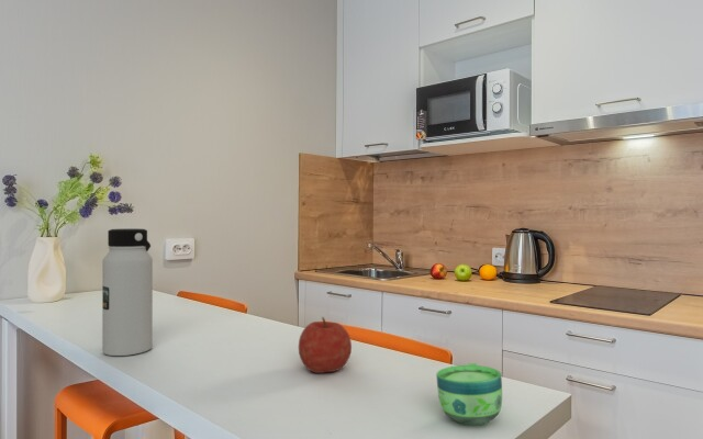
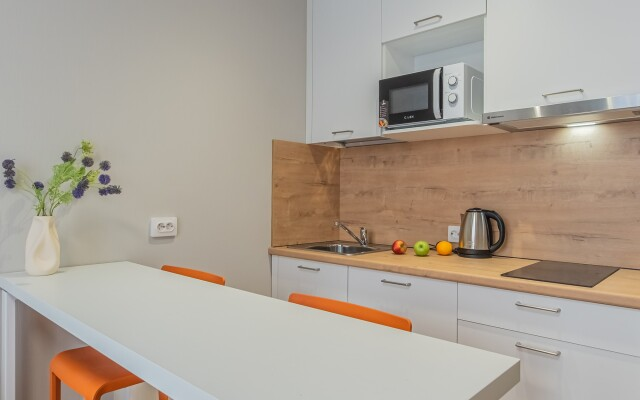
- fruit [298,316,353,374]
- water bottle [101,227,154,357]
- cup [435,362,503,426]
